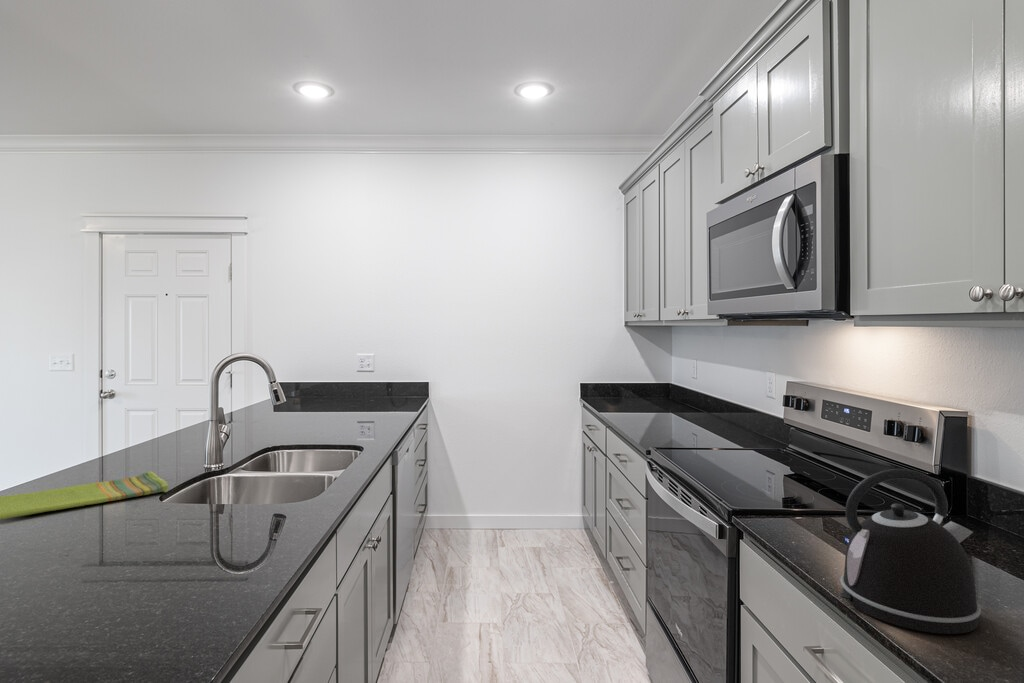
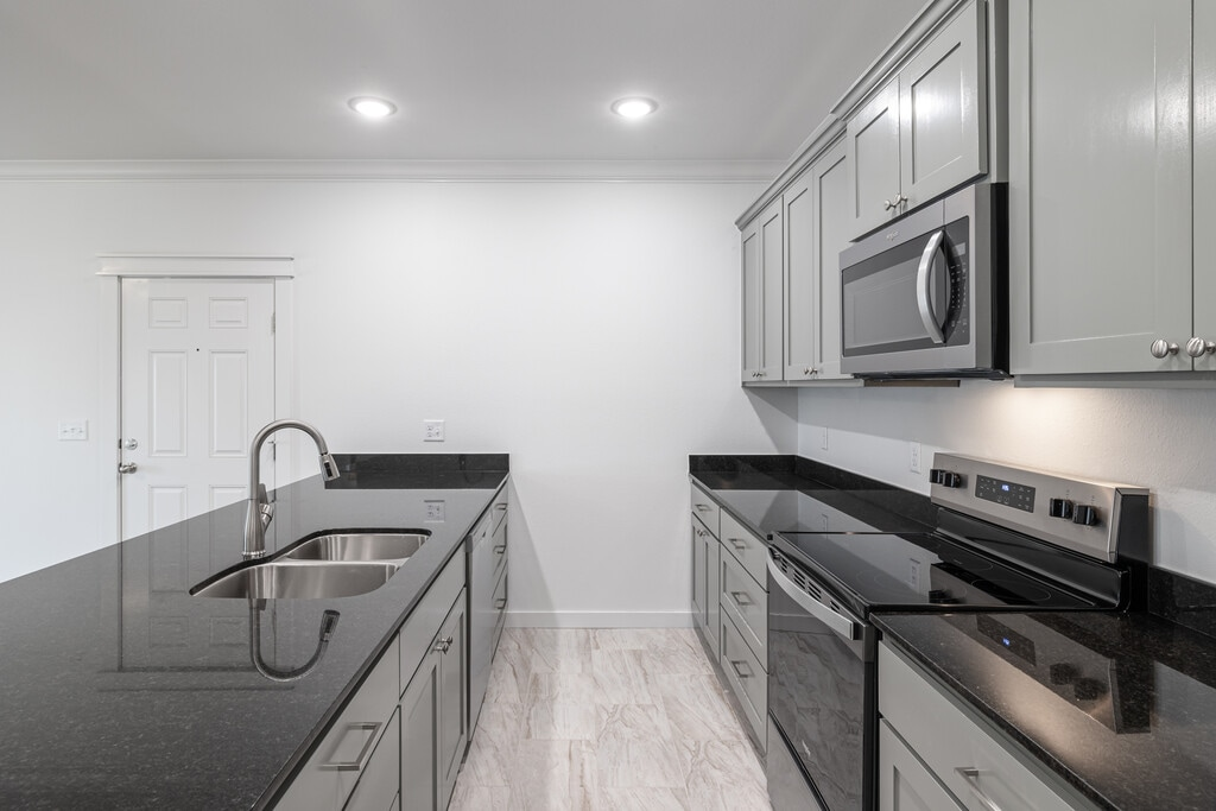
- dish towel [0,471,169,521]
- kettle [839,468,982,635]
